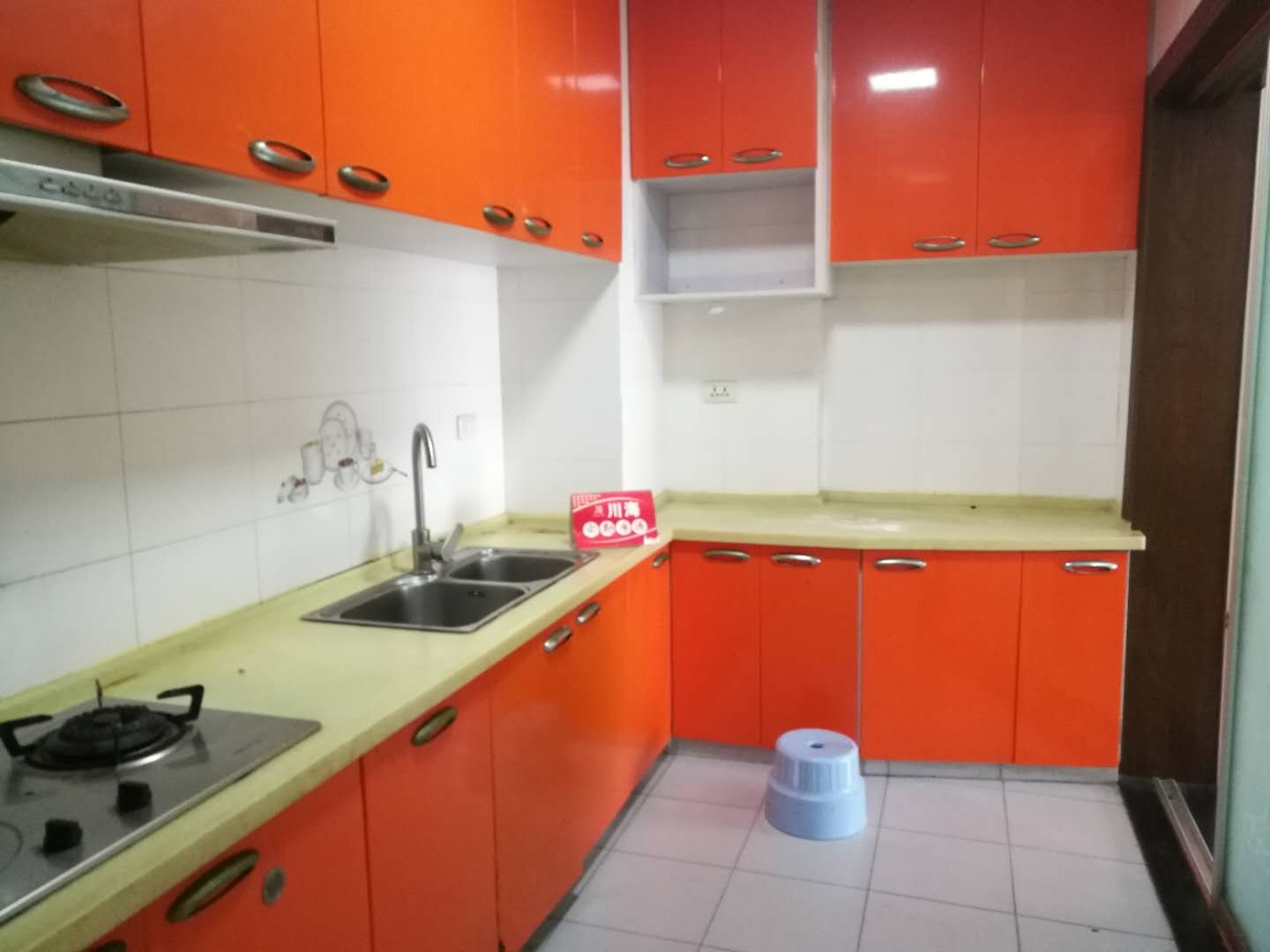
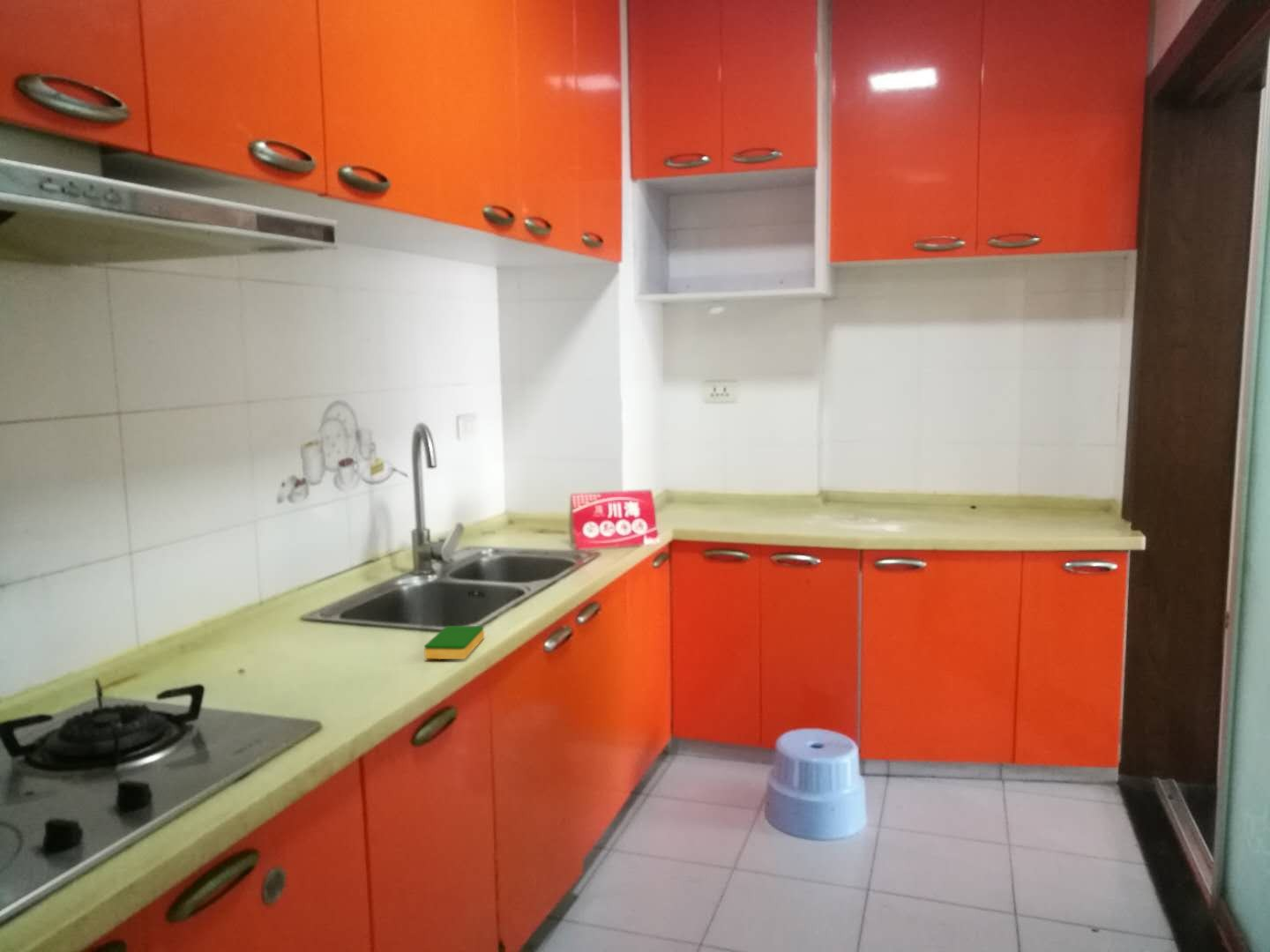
+ dish sponge [423,625,485,660]
